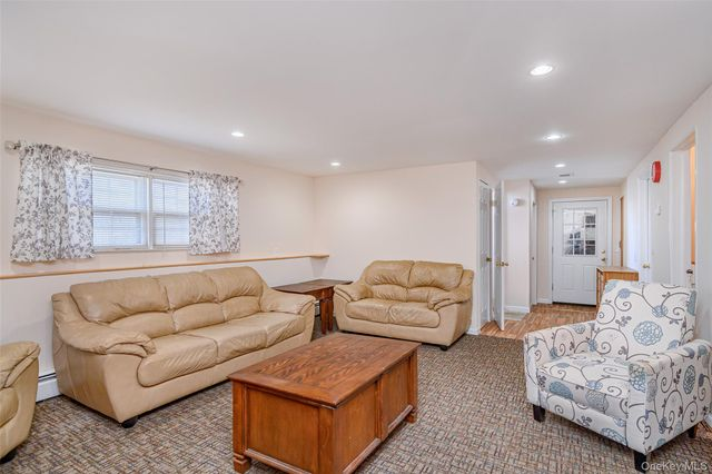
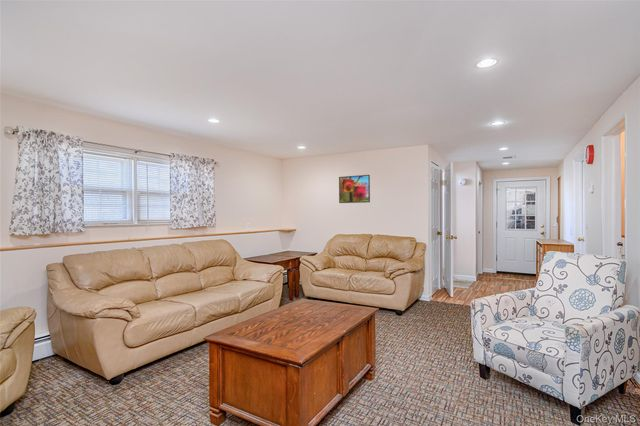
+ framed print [338,174,371,204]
